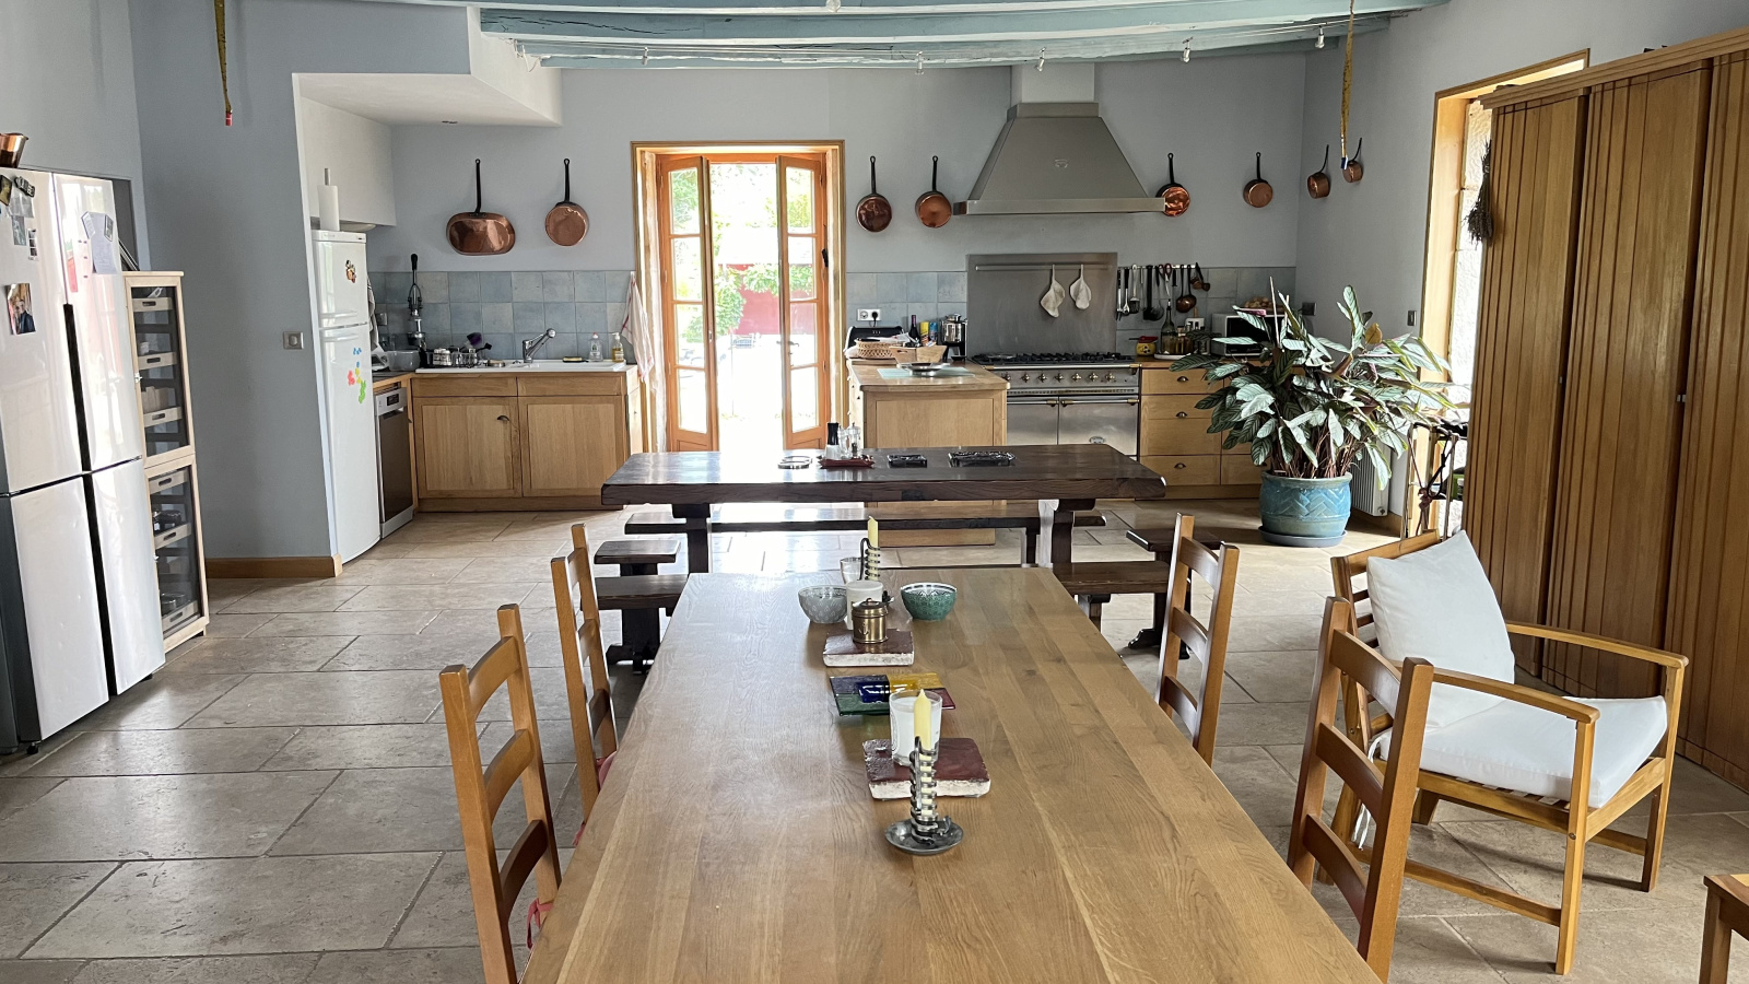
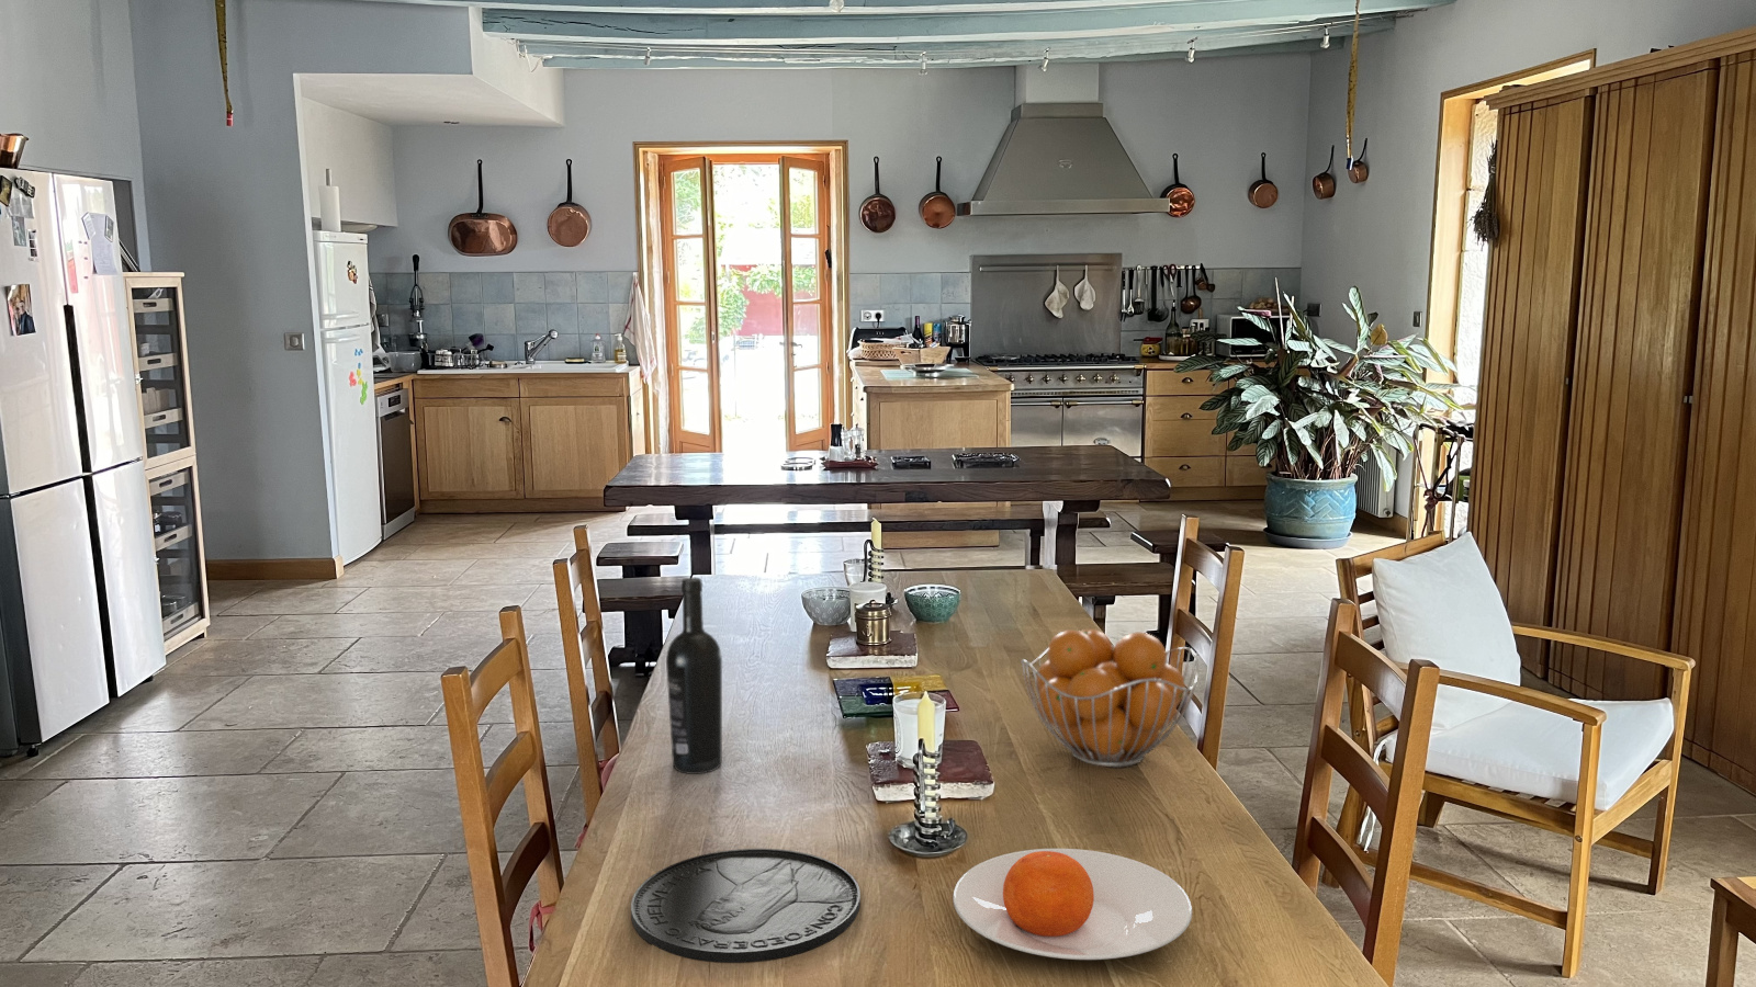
+ plate [630,847,861,964]
+ fruit basket [1019,628,1200,769]
+ wine bottle [665,577,724,775]
+ plate [952,847,1193,960]
